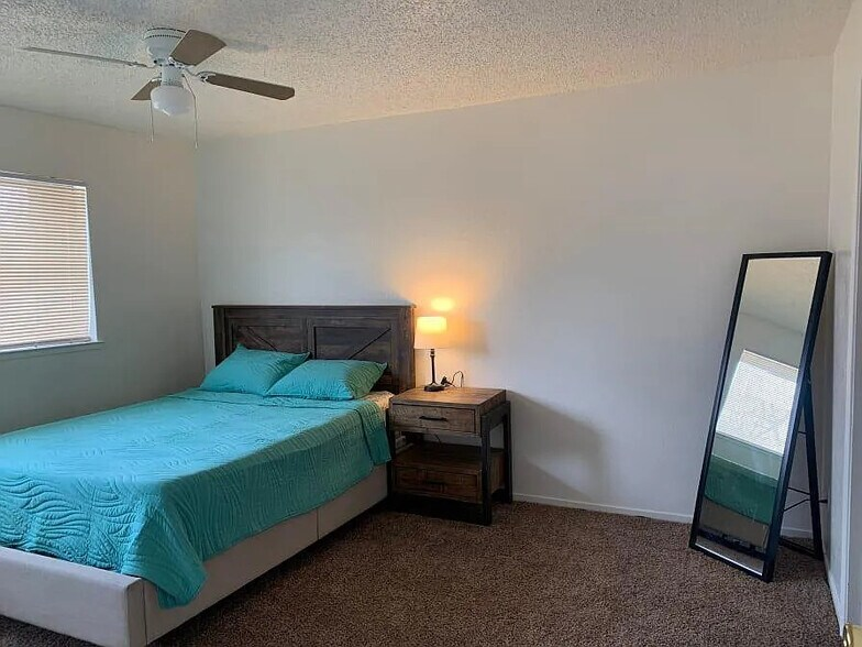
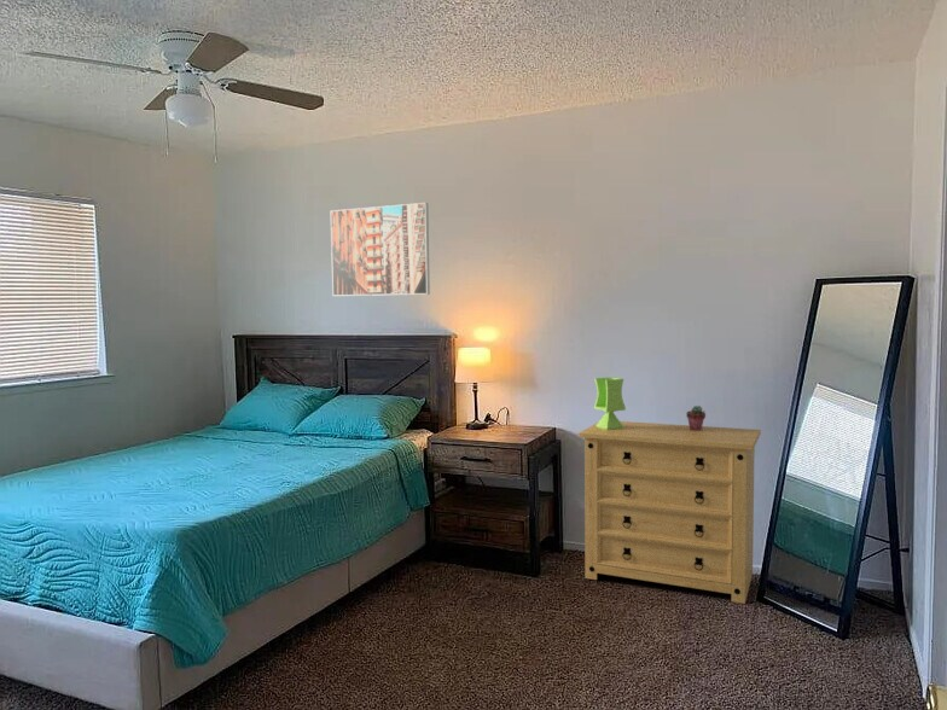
+ vase [593,376,627,430]
+ dresser [577,420,762,605]
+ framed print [330,202,431,297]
+ potted succulent [685,405,707,430]
